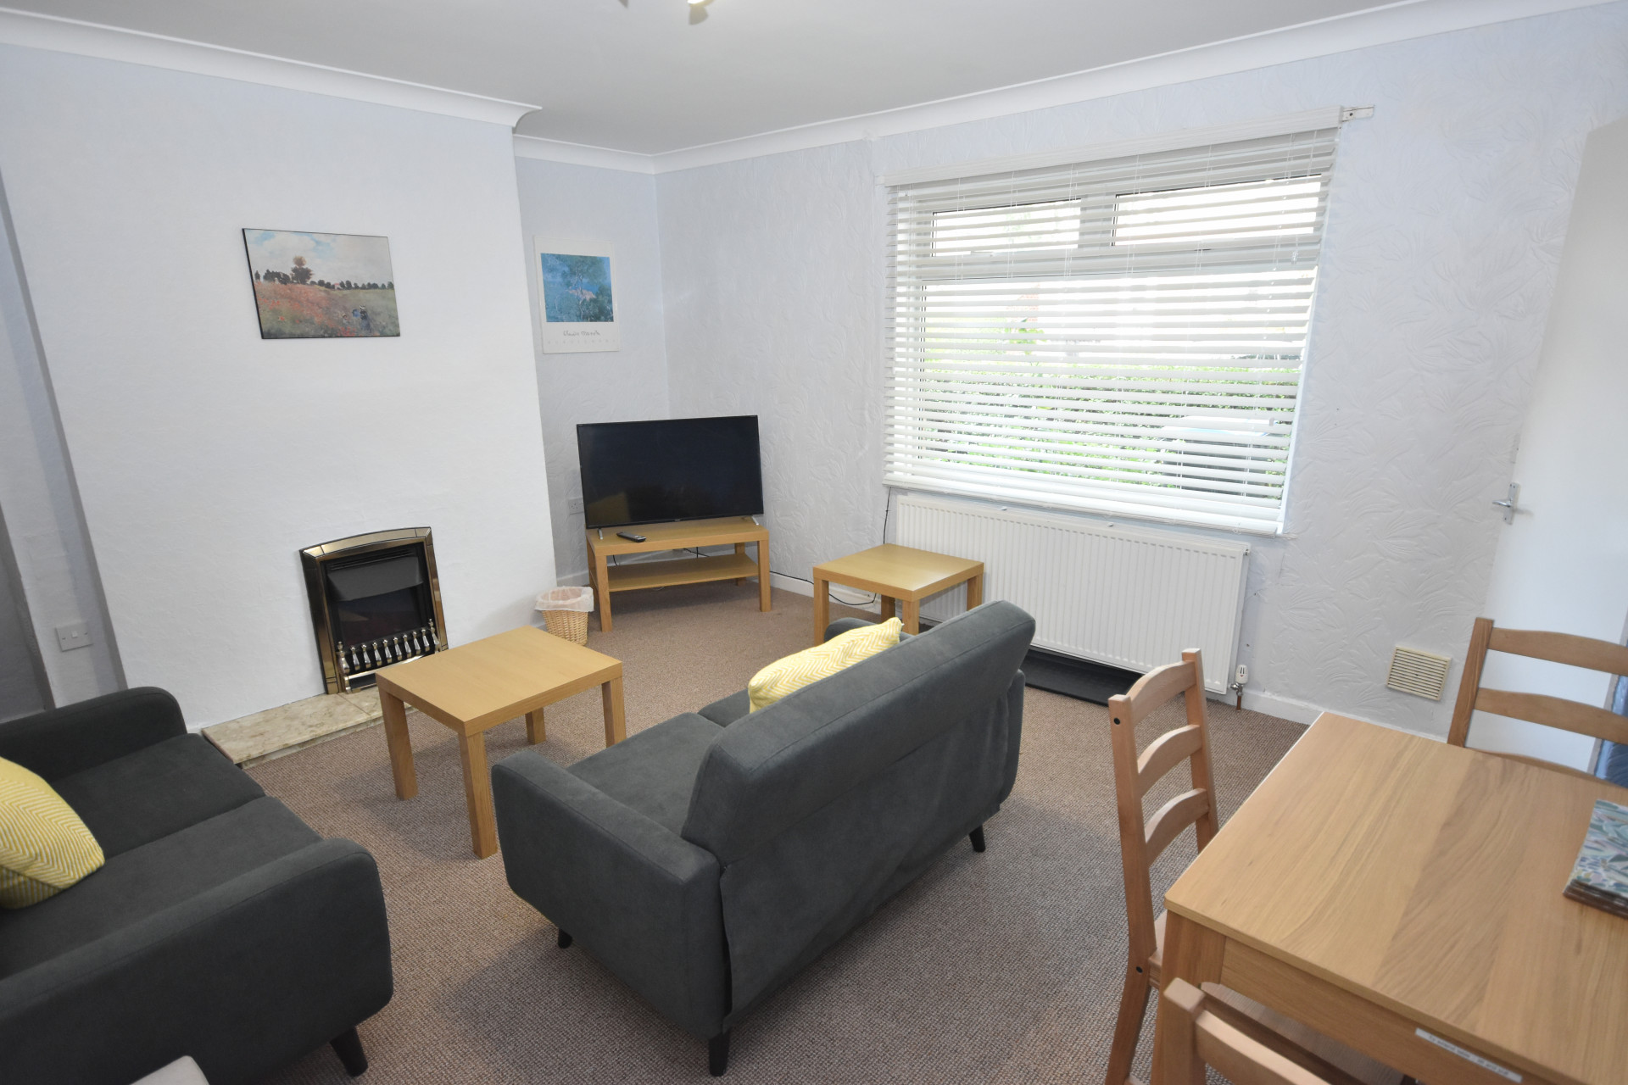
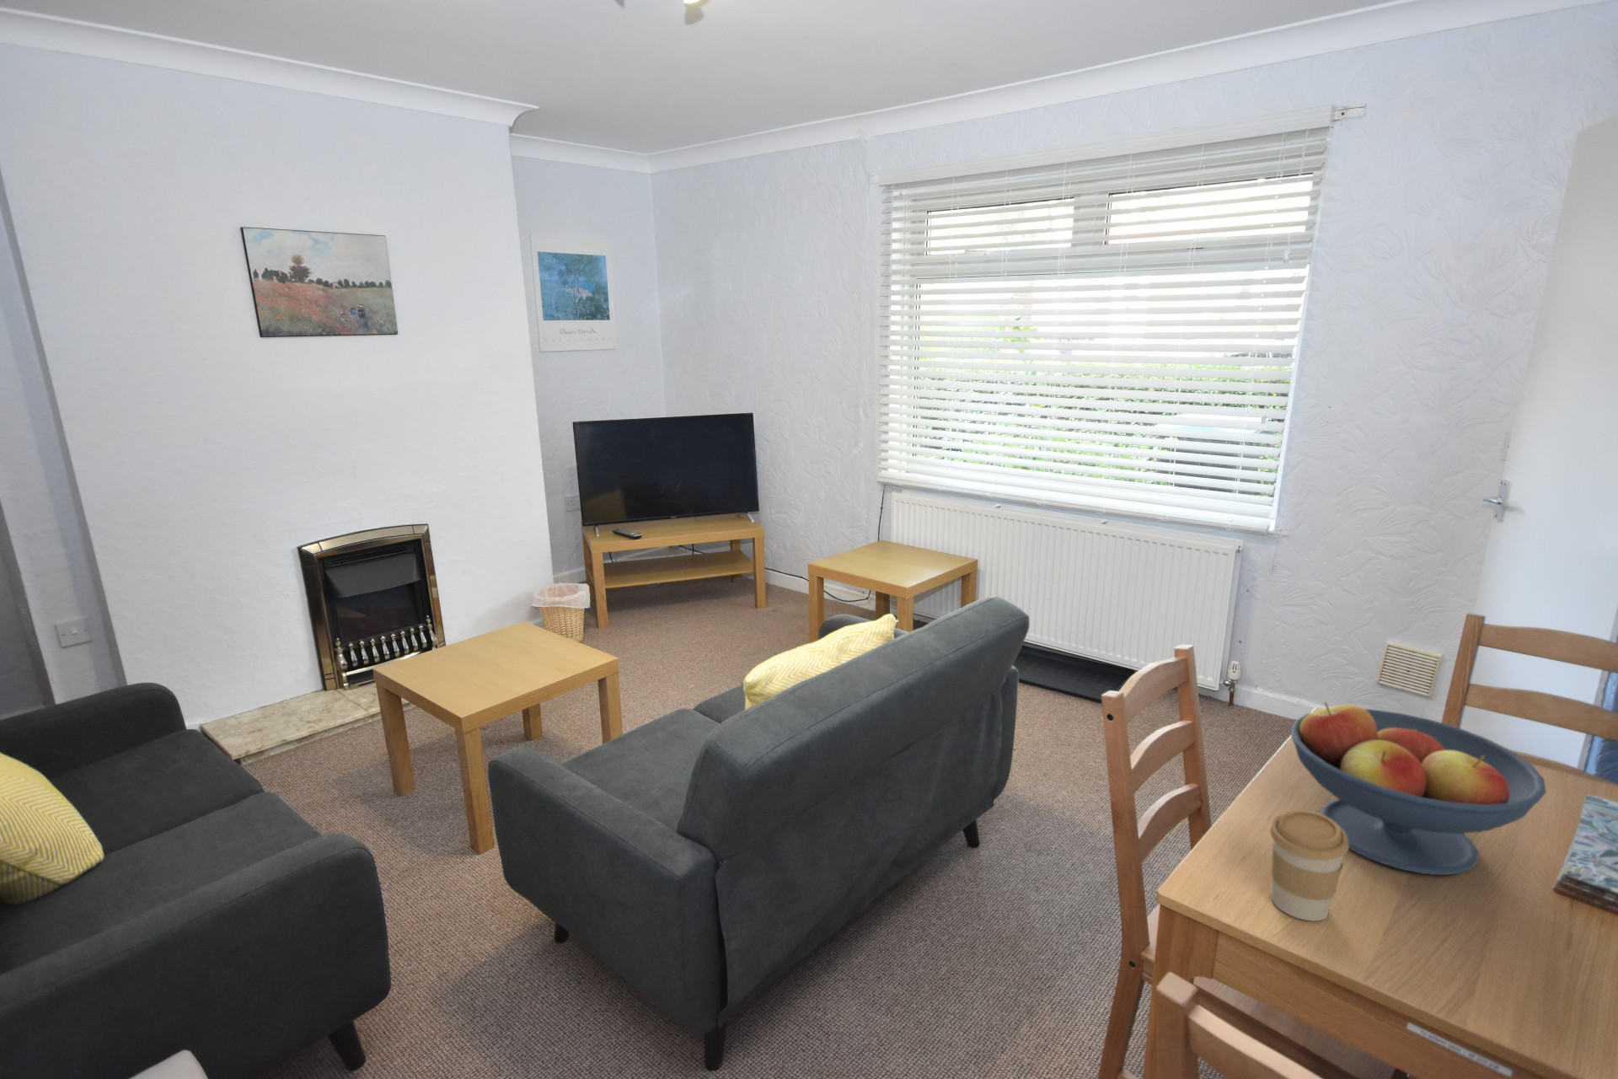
+ coffee cup [1269,809,1350,921]
+ fruit bowl [1289,701,1547,875]
